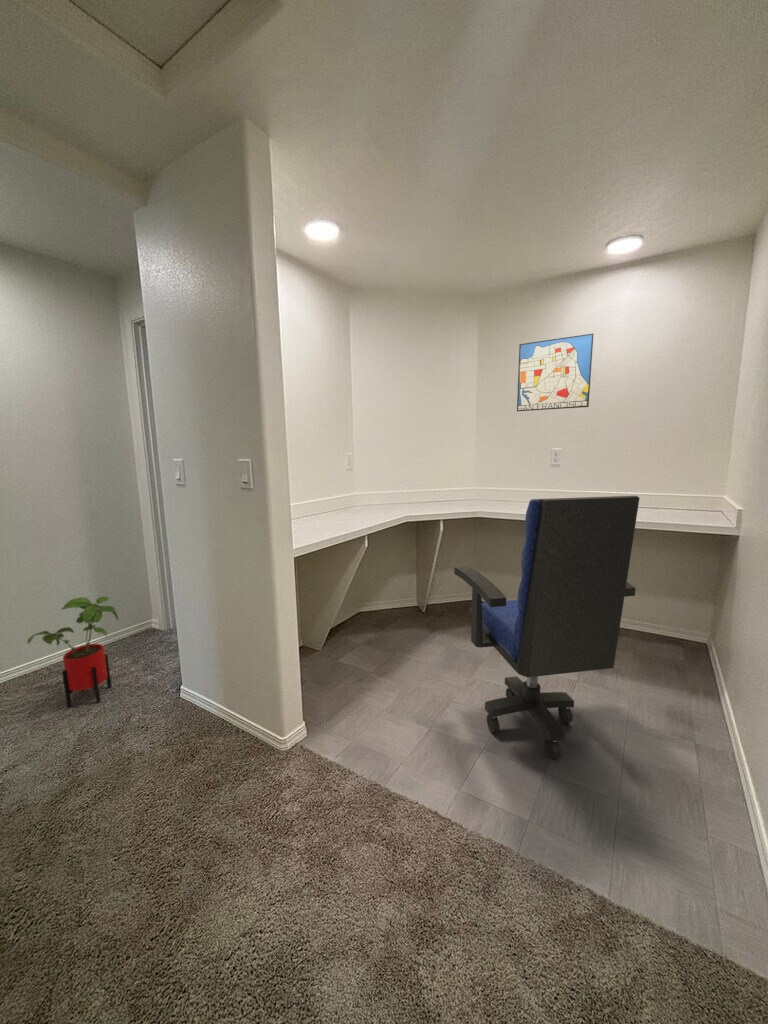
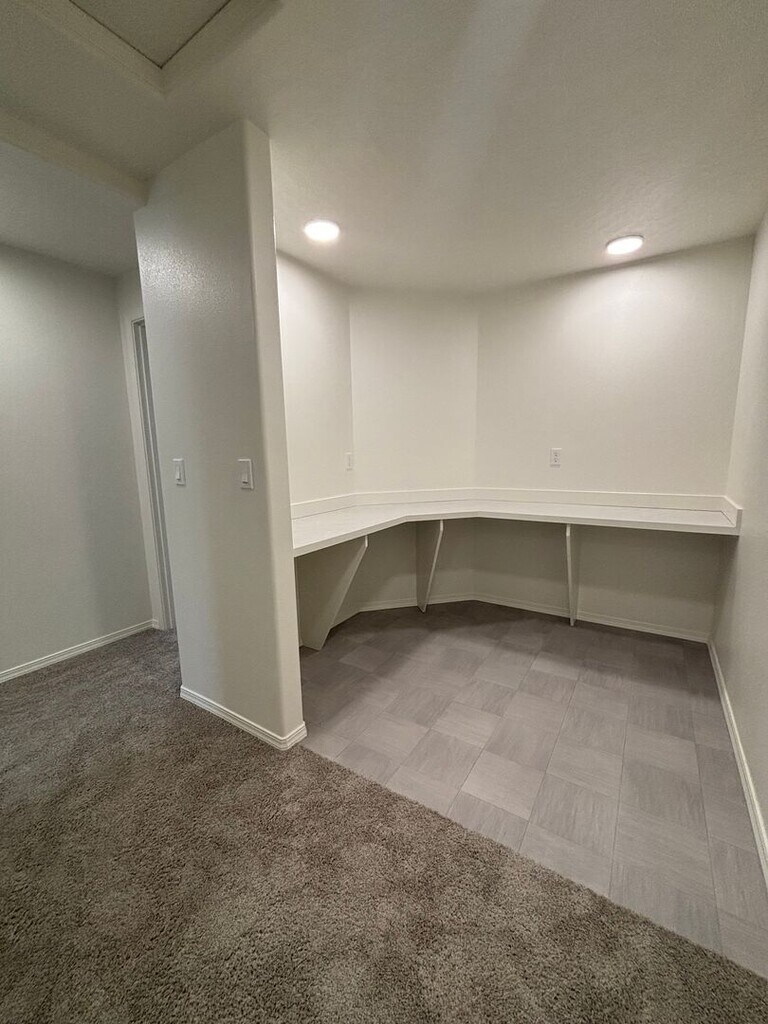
- house plant [26,596,119,708]
- office chair [453,495,641,759]
- wall art [516,333,594,412]
